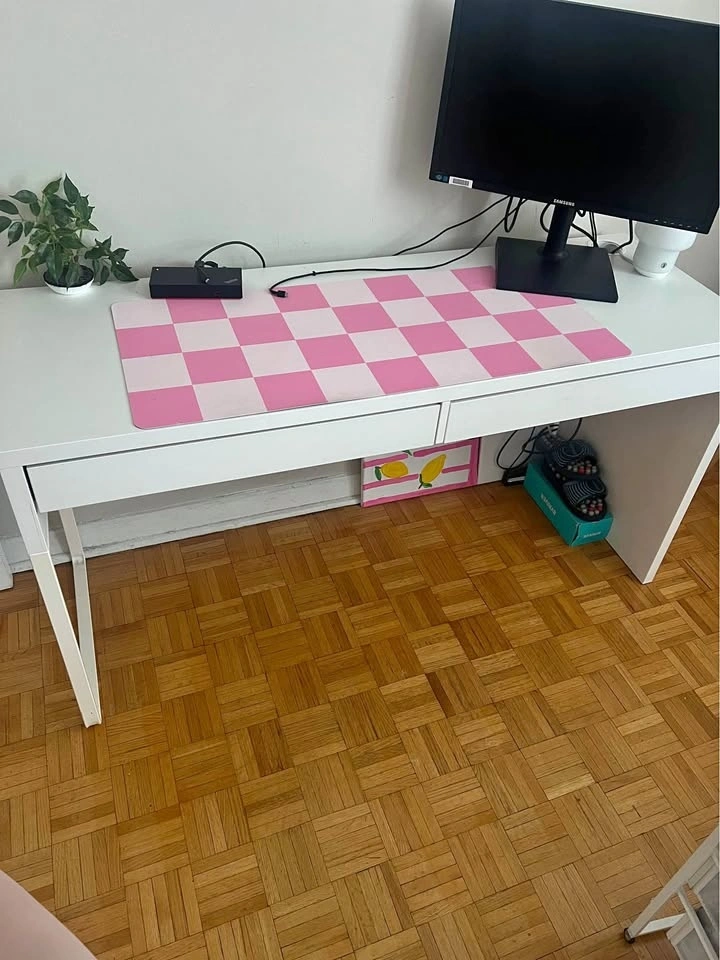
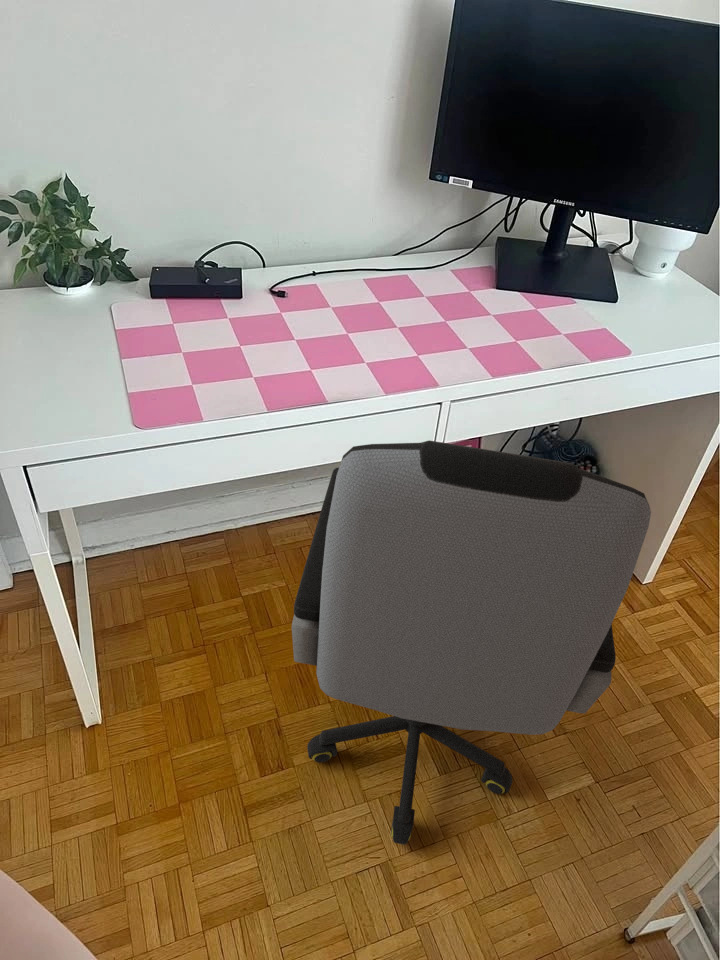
+ office chair [291,440,652,846]
